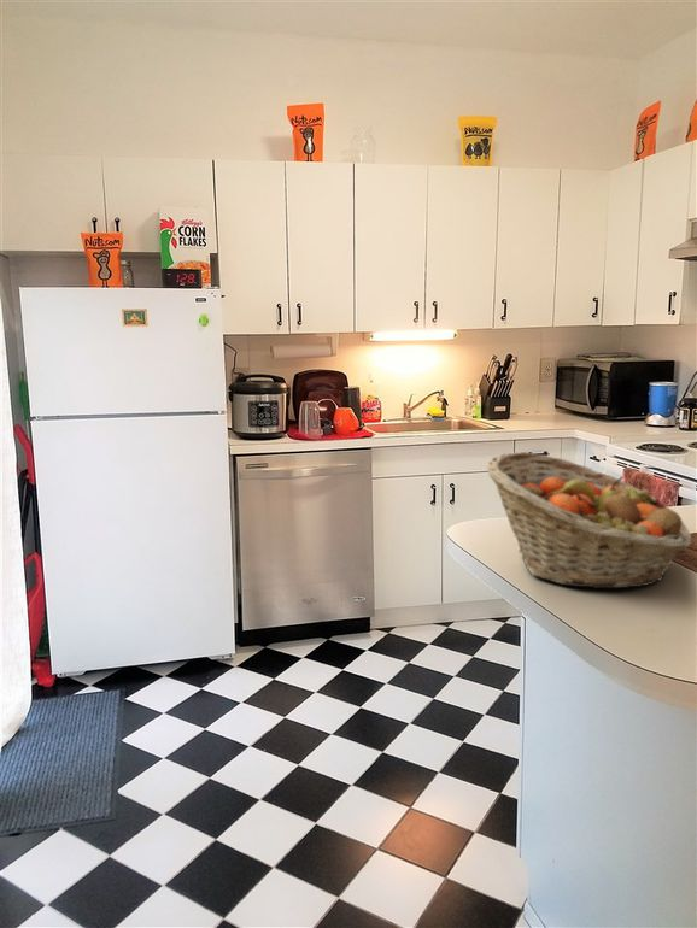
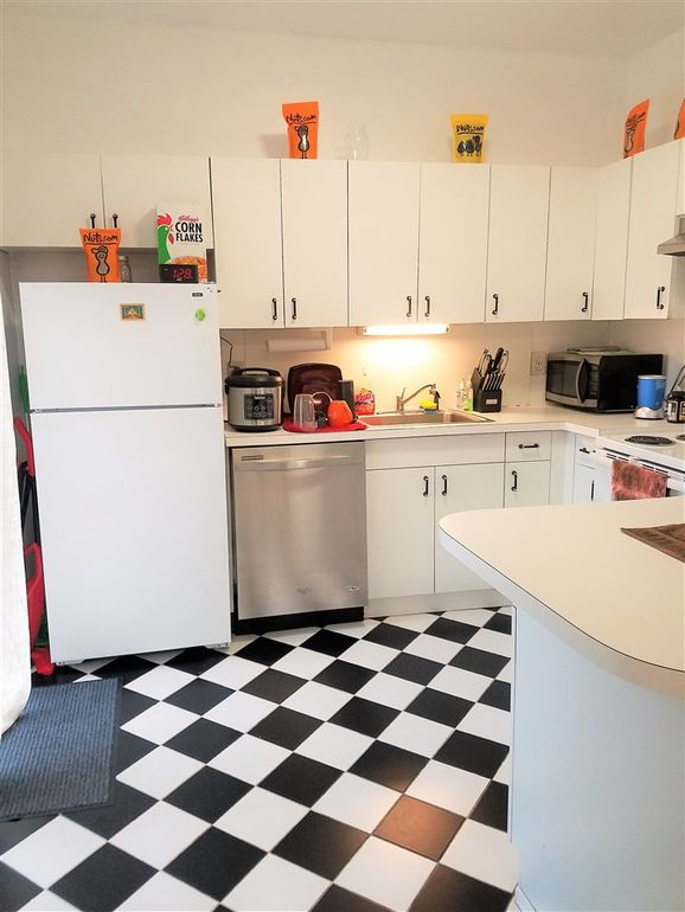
- fruit basket [486,451,693,589]
